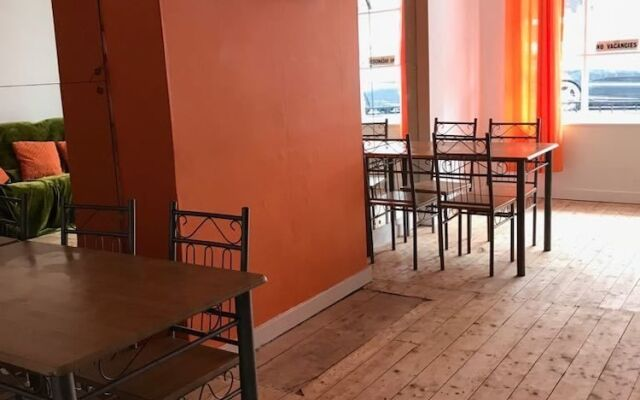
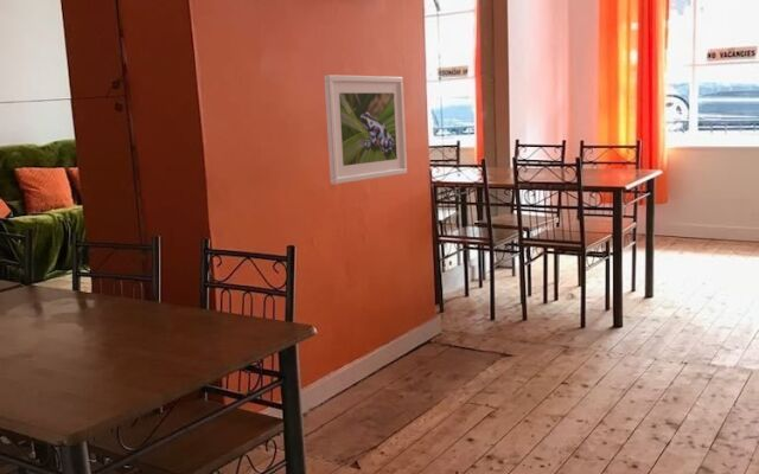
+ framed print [323,73,408,186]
